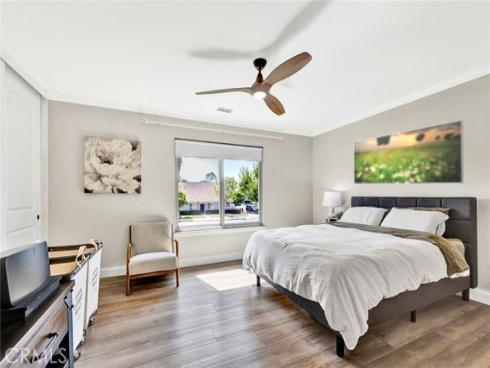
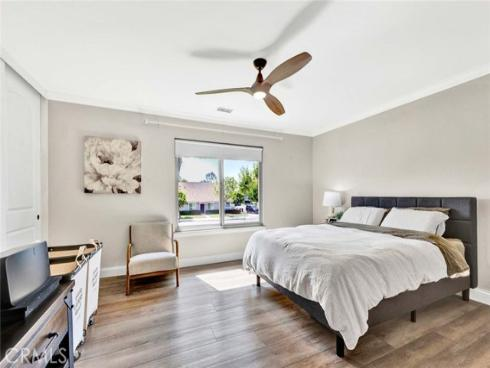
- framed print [352,119,465,185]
